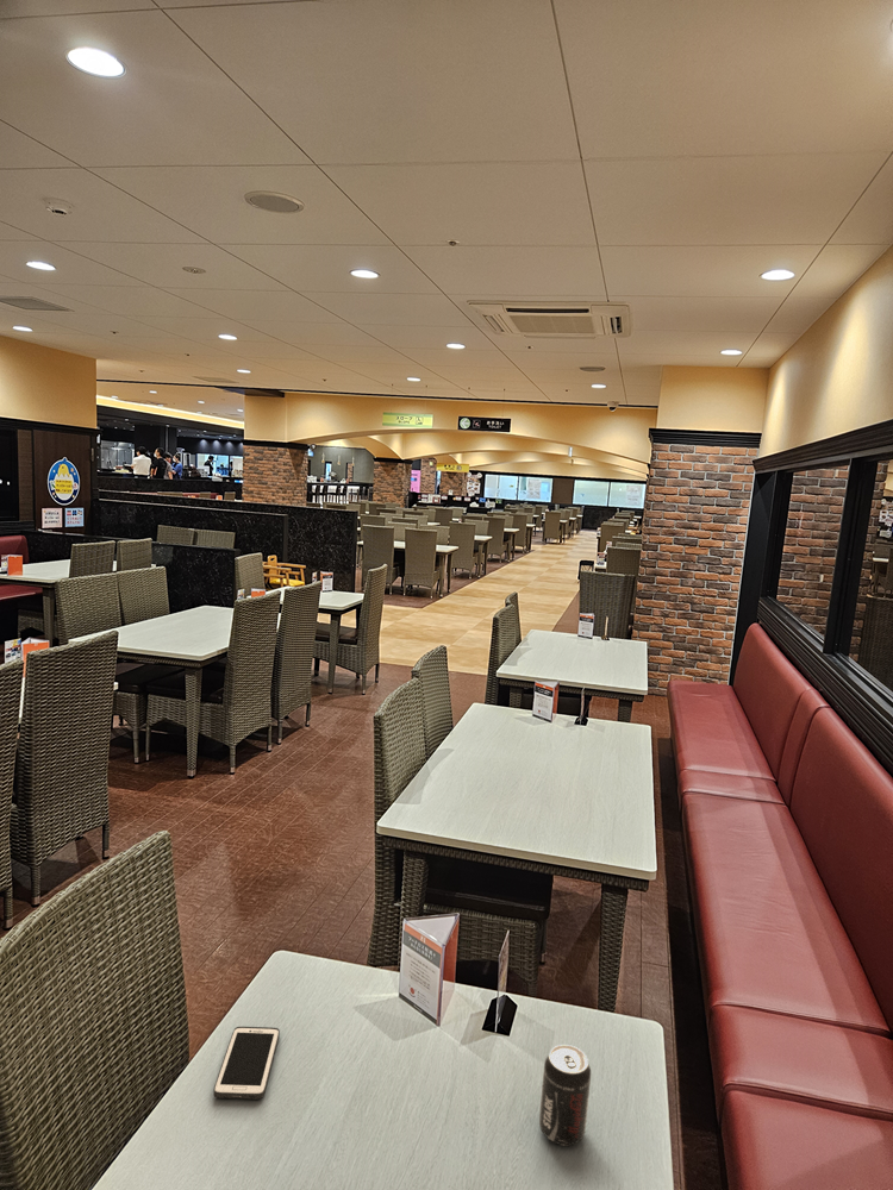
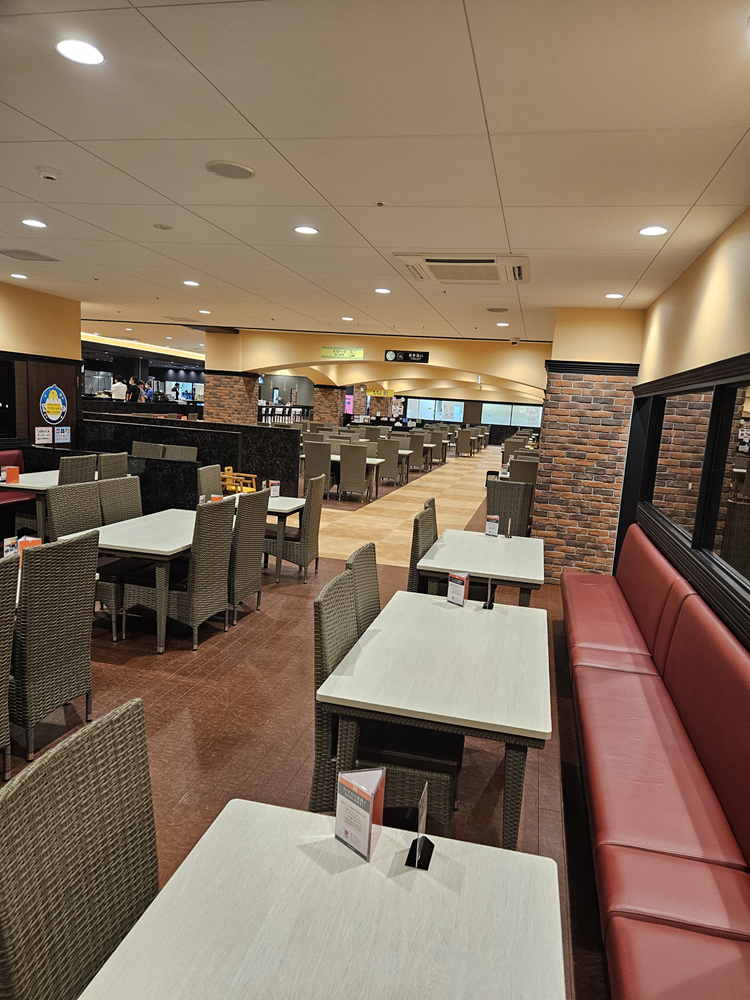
- beverage can [538,1044,592,1146]
- cell phone [212,1026,281,1101]
